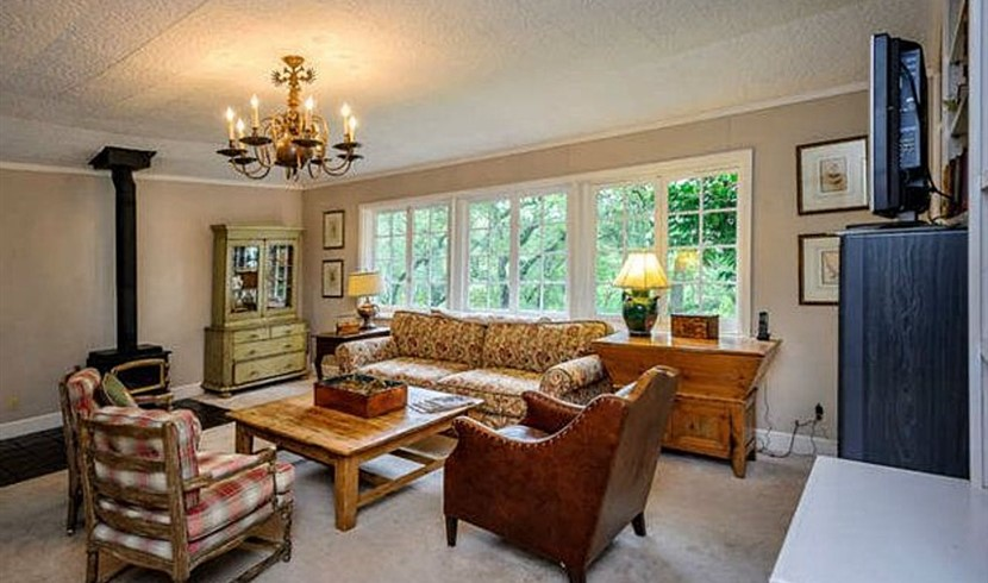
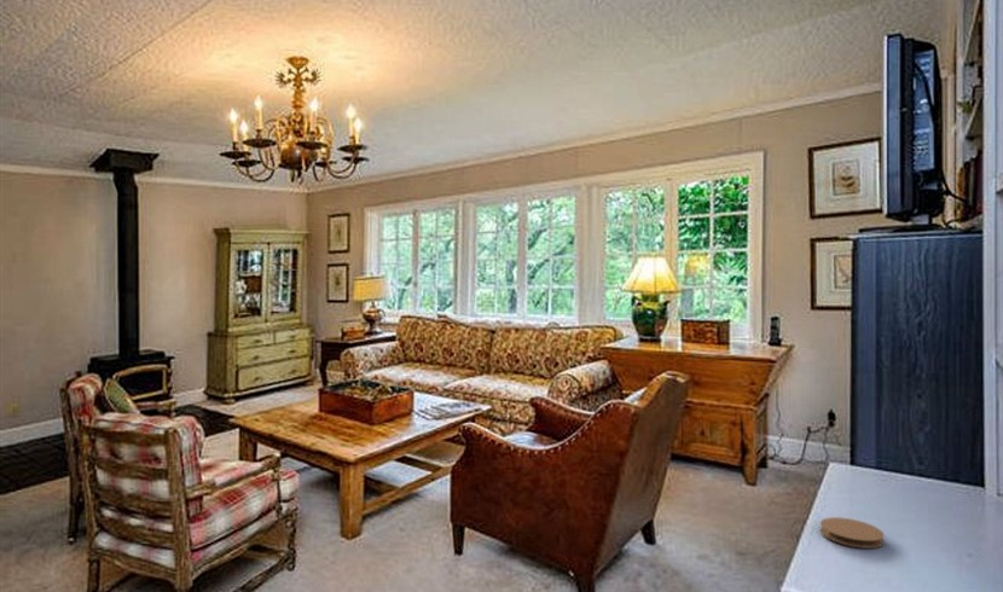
+ coaster [819,516,886,550]
